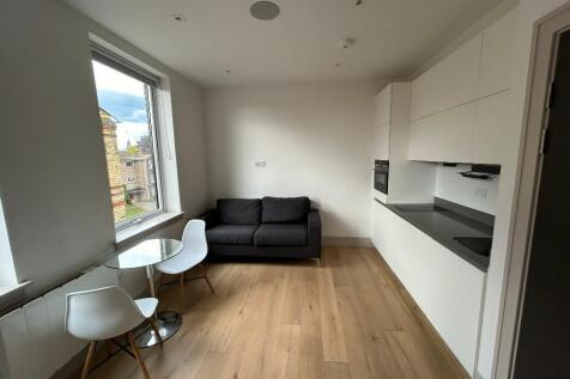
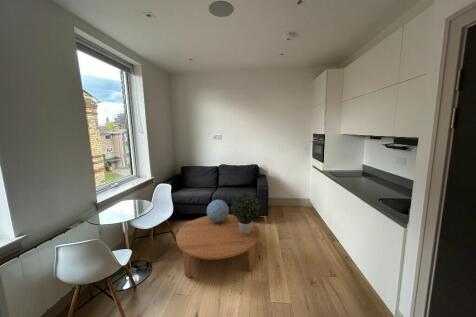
+ decorative globe [206,199,230,223]
+ potted plant [229,192,261,235]
+ coffee table [175,213,261,279]
